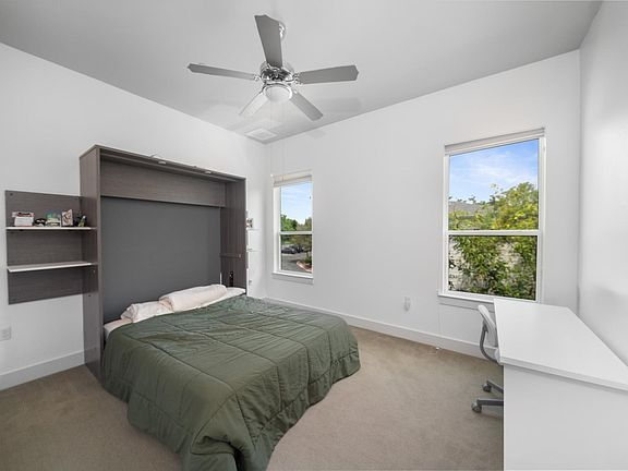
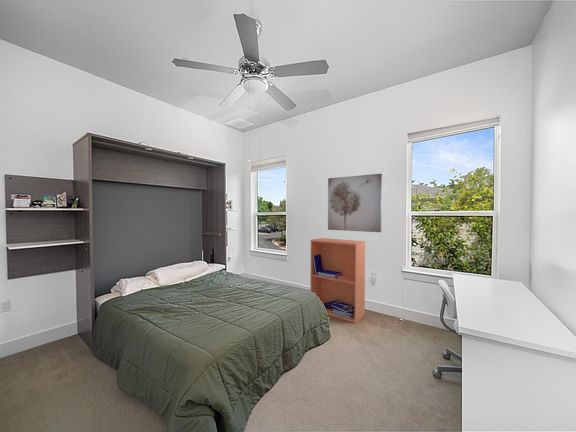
+ wall art [327,173,383,233]
+ bookshelf [309,237,366,324]
